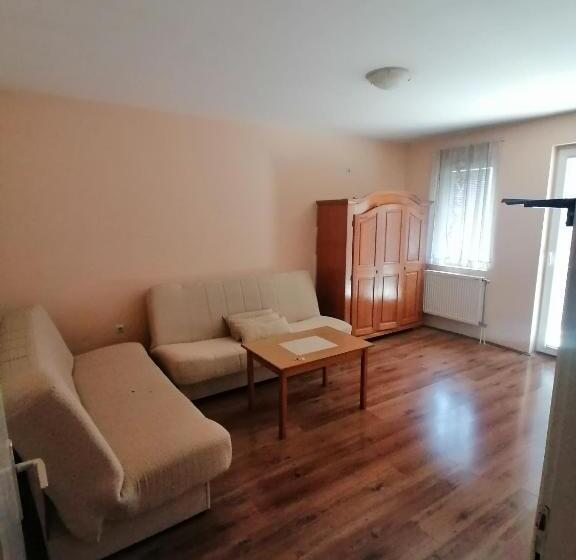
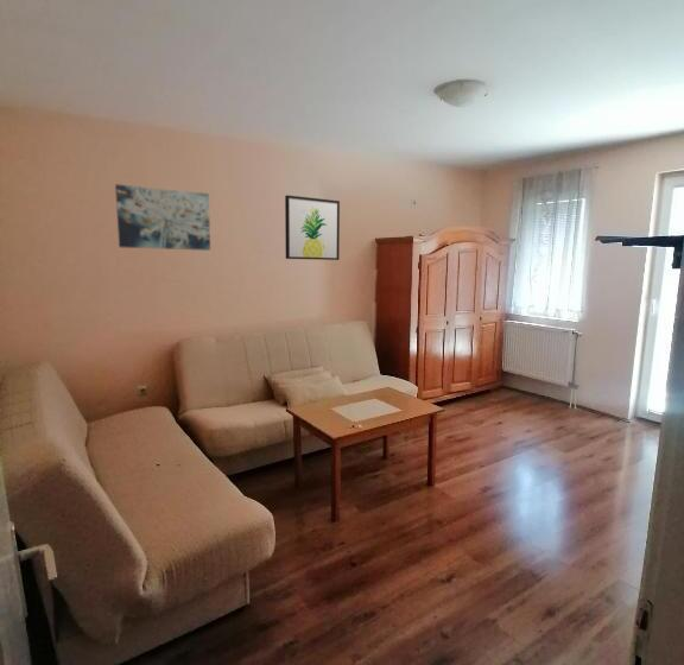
+ wall art [114,183,211,252]
+ wall art [284,194,341,261]
